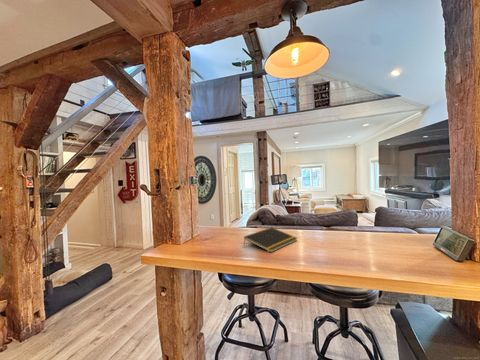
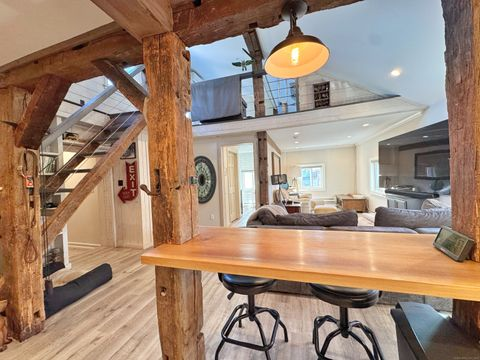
- notepad [243,227,298,253]
